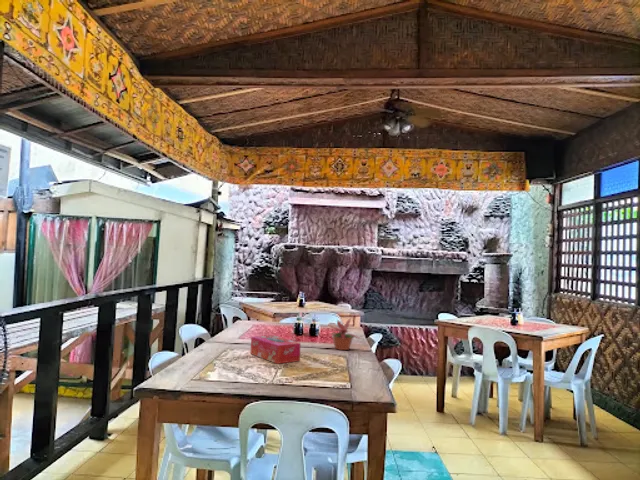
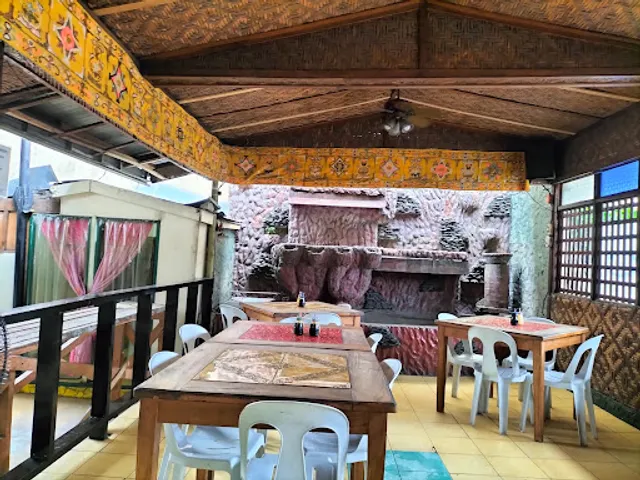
- tissue box [249,334,302,365]
- potted plant [328,316,362,351]
